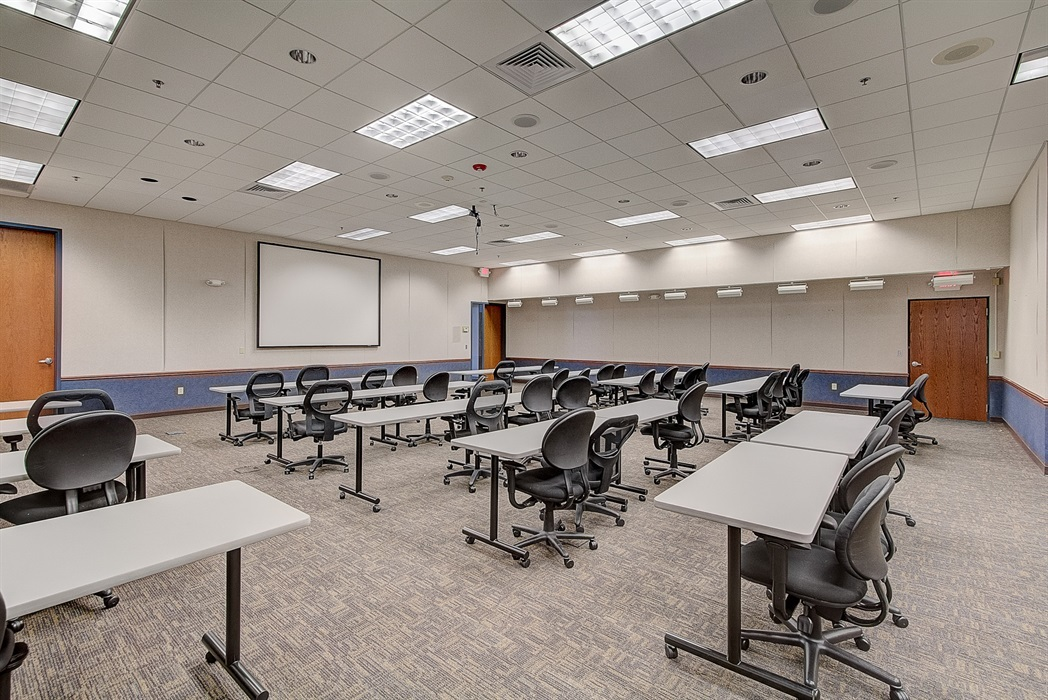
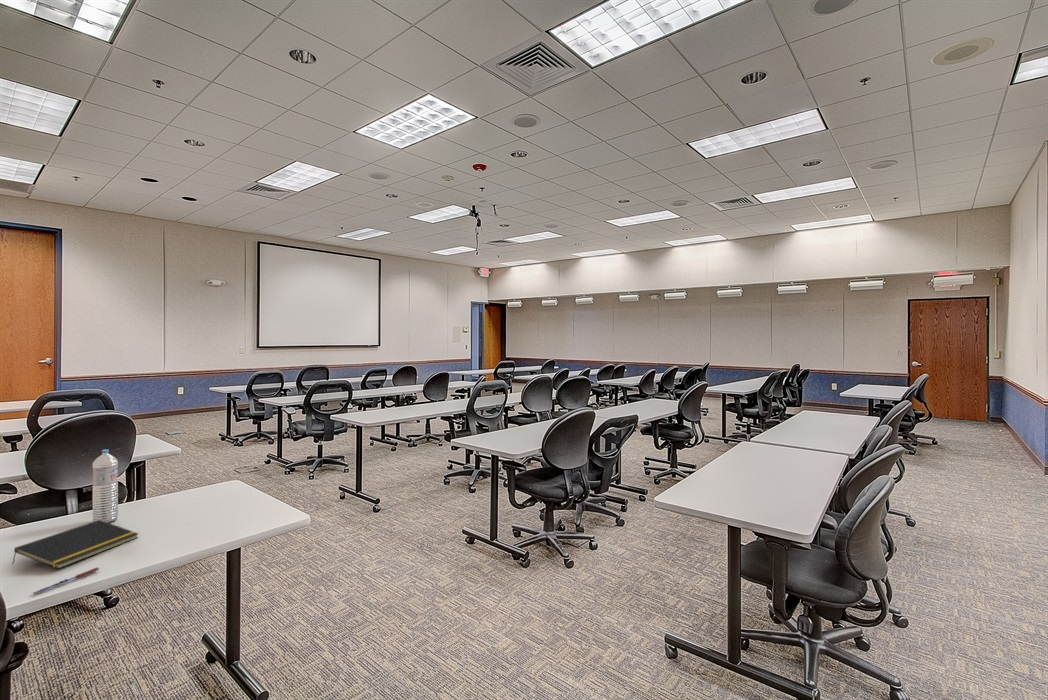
+ pen [33,566,100,595]
+ water bottle [92,449,119,523]
+ notepad [11,520,139,570]
